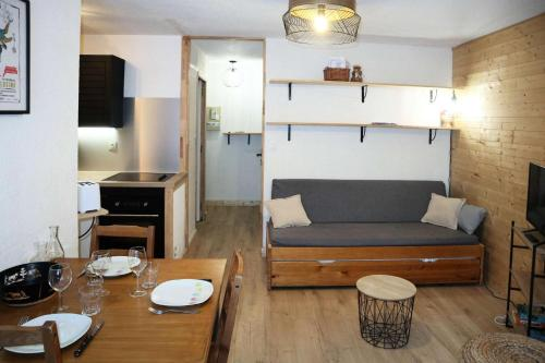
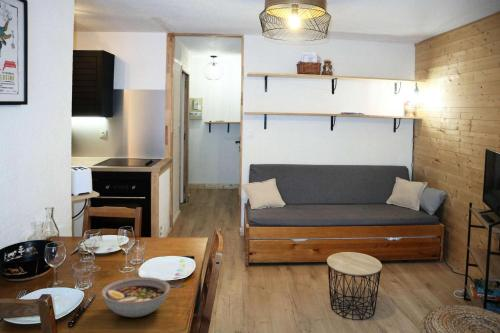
+ bowl [101,276,171,318]
